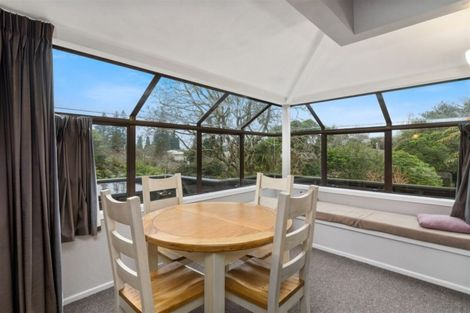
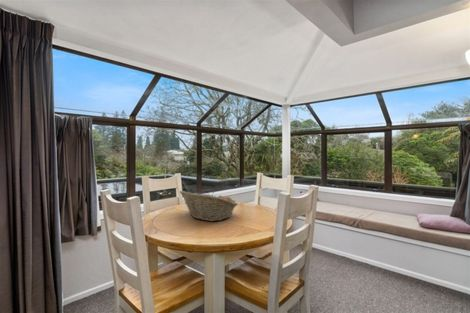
+ fruit basket [179,190,239,222]
